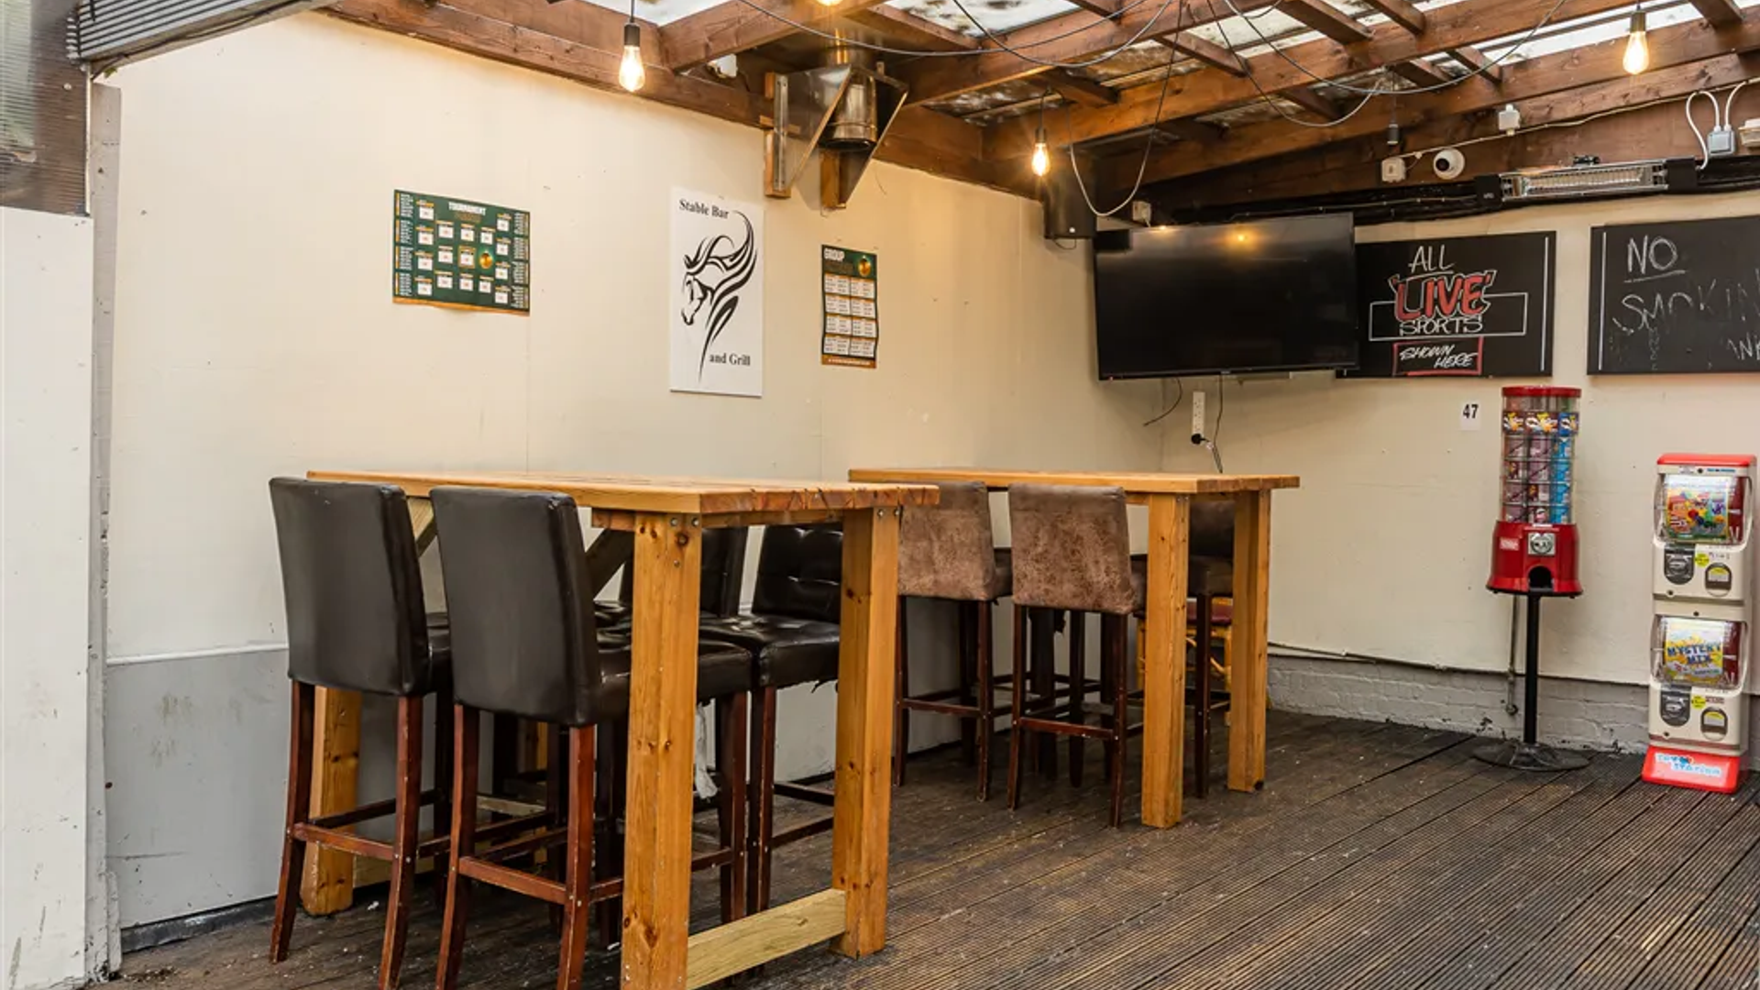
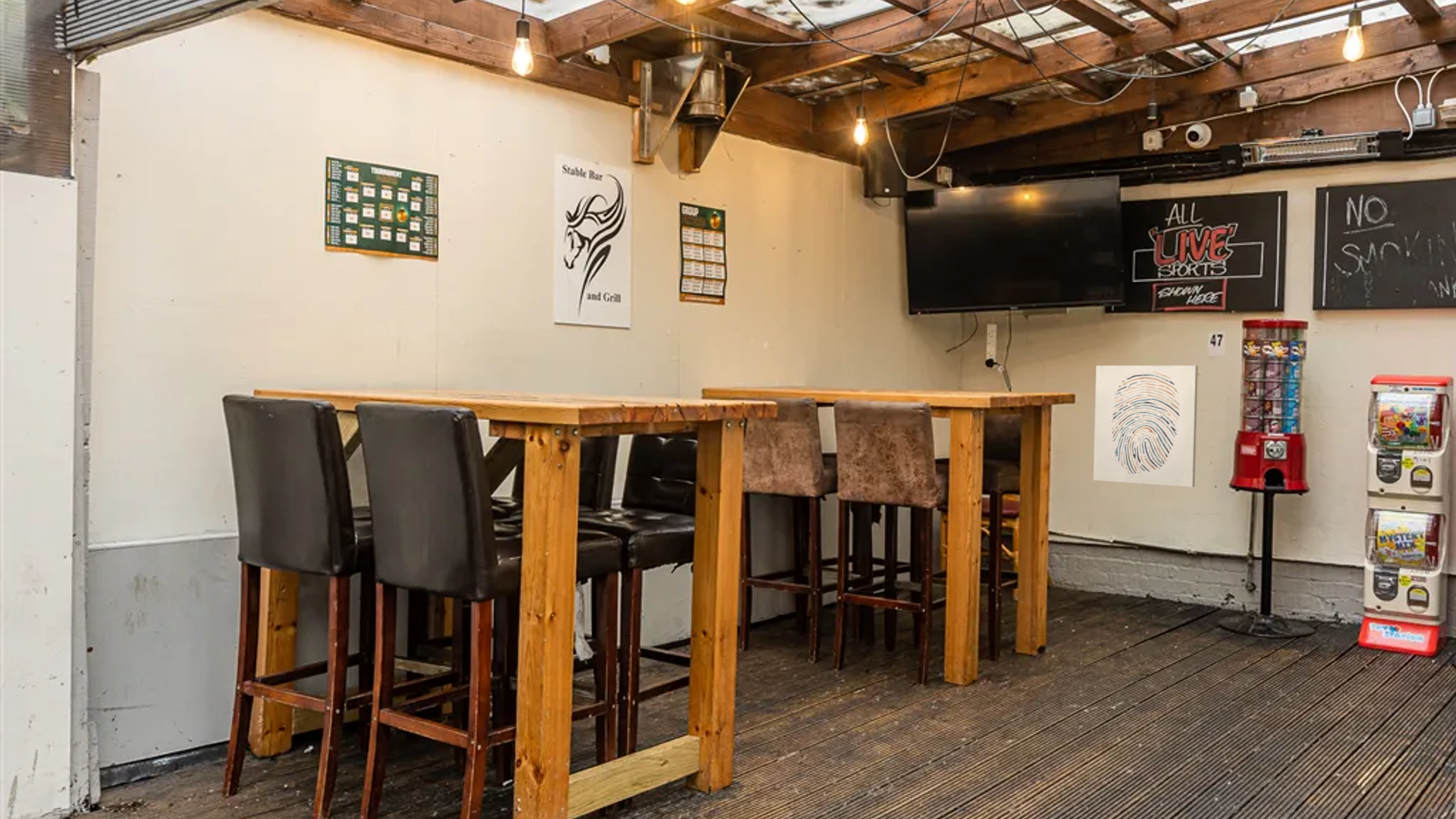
+ wall art [1093,365,1199,488]
